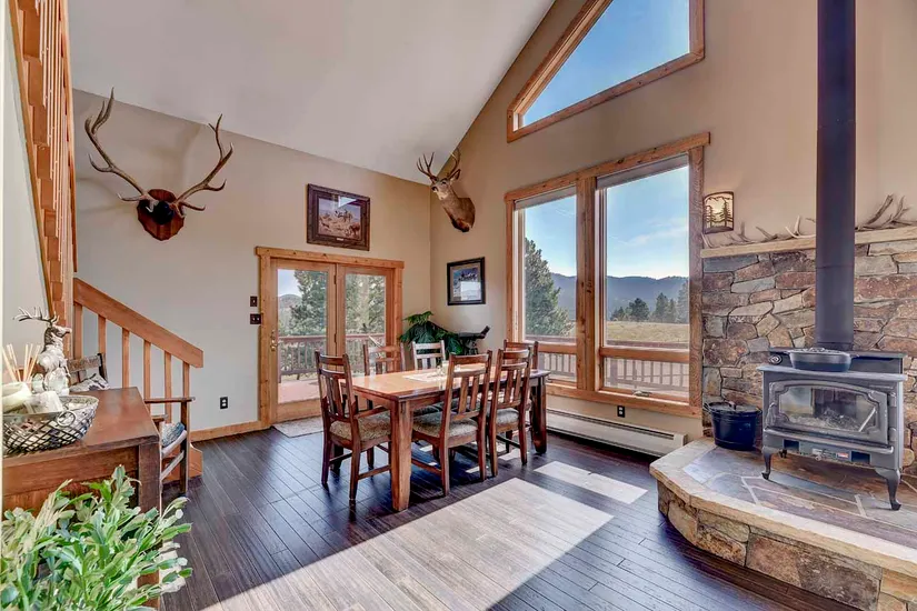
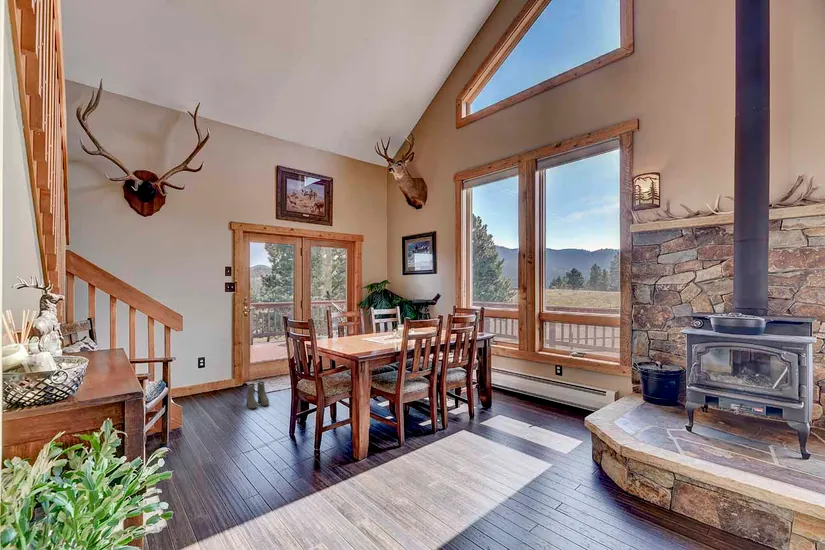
+ boots [245,381,270,410]
